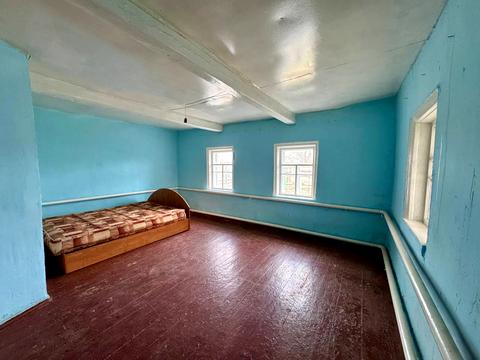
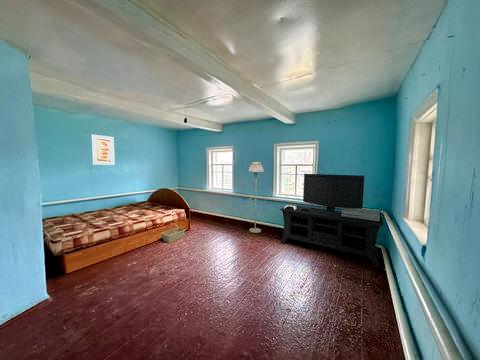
+ basket [160,222,186,244]
+ media console [279,173,385,268]
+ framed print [90,133,116,166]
+ floor lamp [247,161,265,234]
